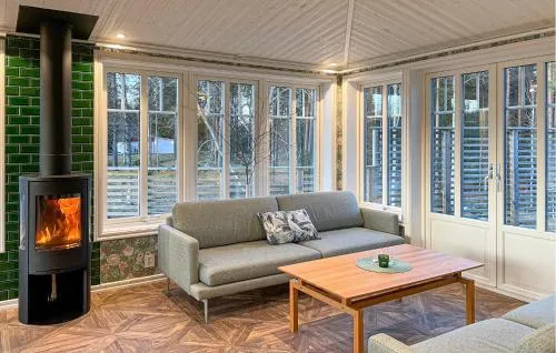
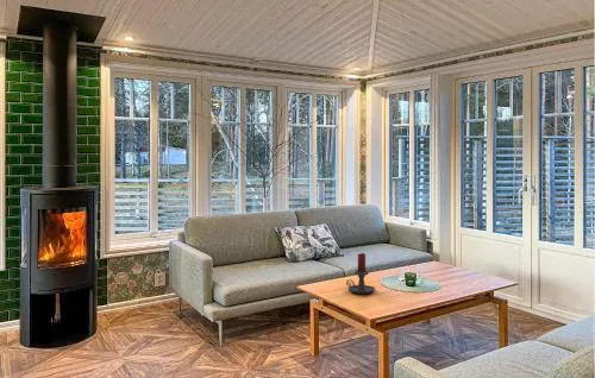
+ candle holder [345,252,376,295]
